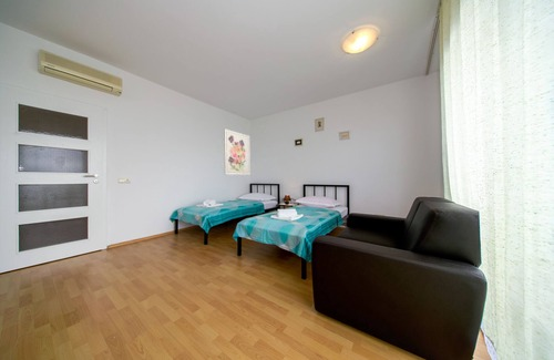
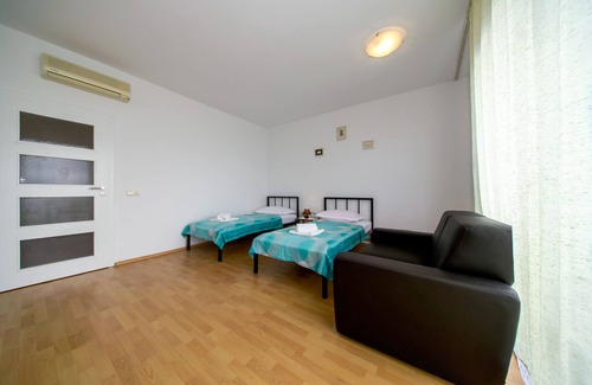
- wall art [223,128,252,176]
